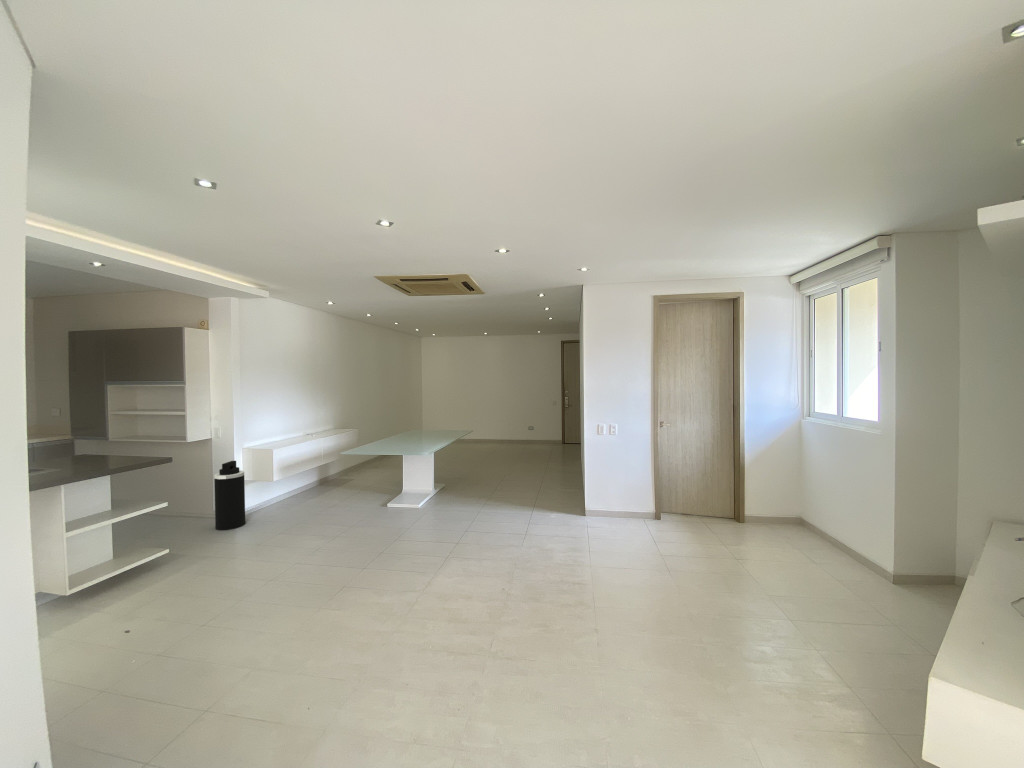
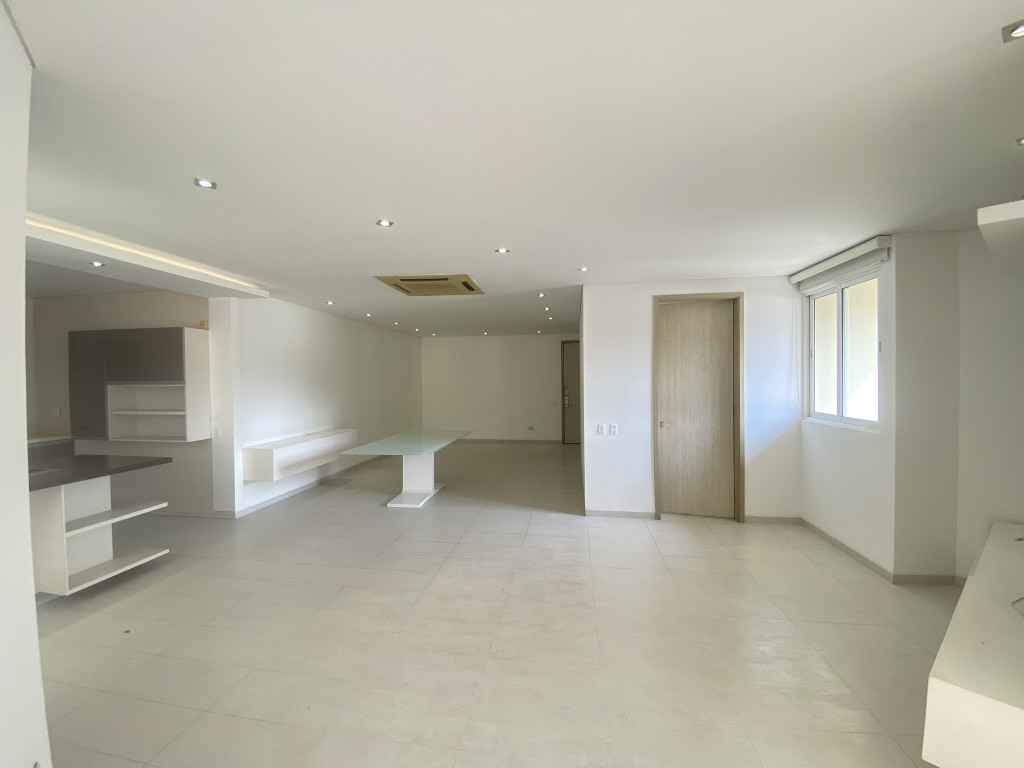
- trash can [213,460,246,531]
